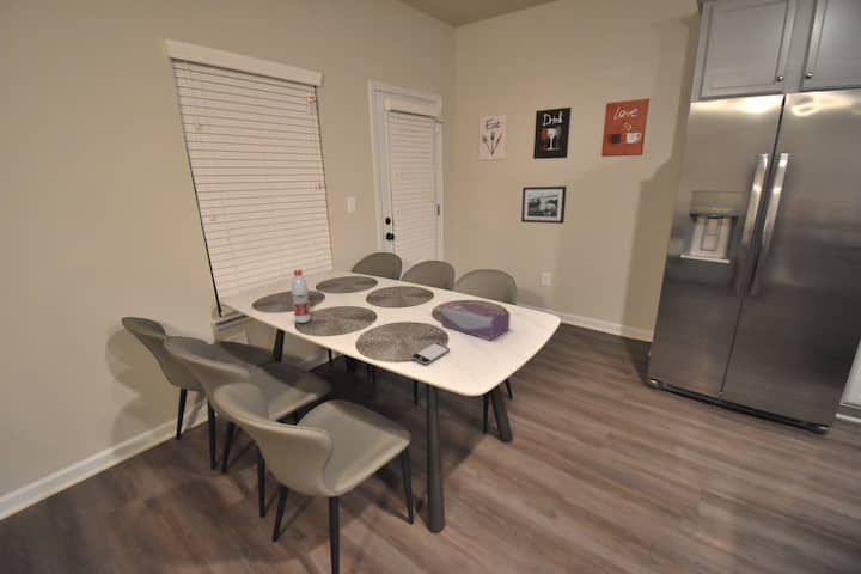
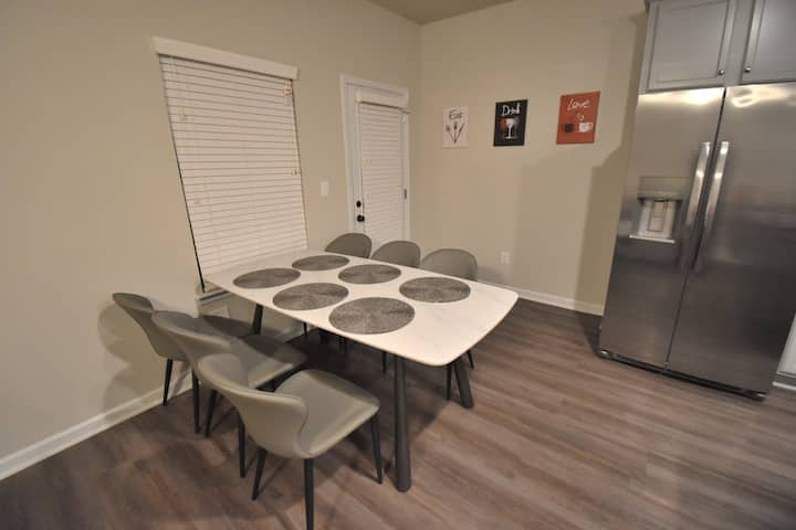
- tissue box [441,301,512,341]
- picture frame [520,185,568,225]
- smartphone [410,342,451,366]
- water bottle [291,269,312,324]
